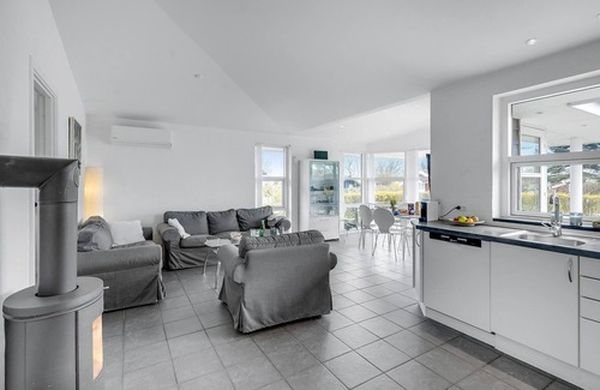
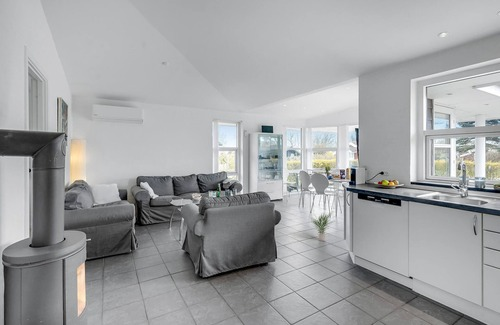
+ potted plant [309,210,337,242]
